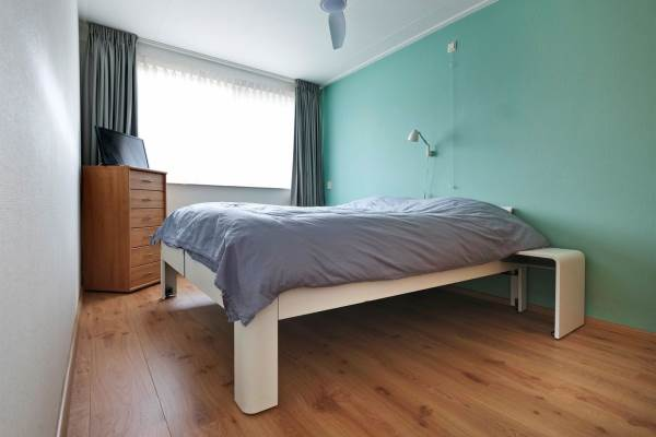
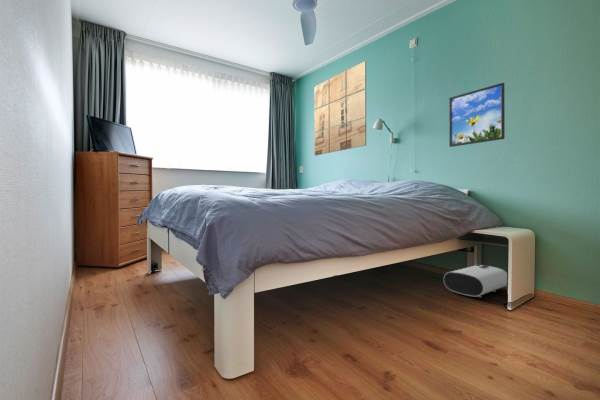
+ wall art [313,60,367,156]
+ air purifier [443,264,508,298]
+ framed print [448,82,506,148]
